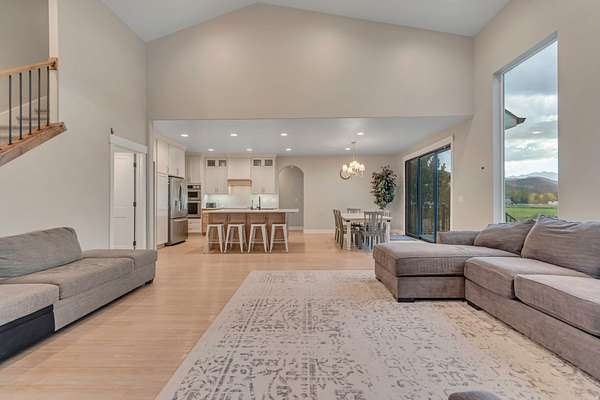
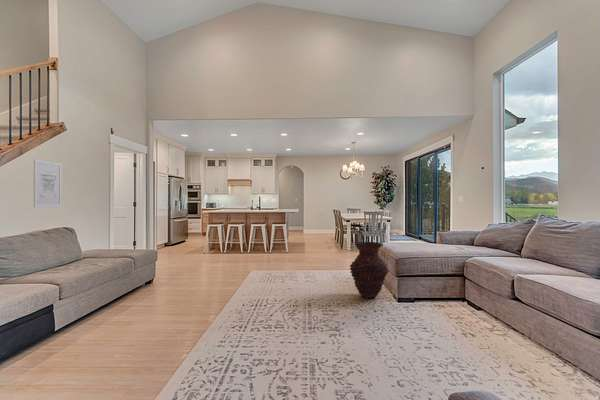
+ vase [349,241,389,299]
+ wall art [33,158,63,208]
